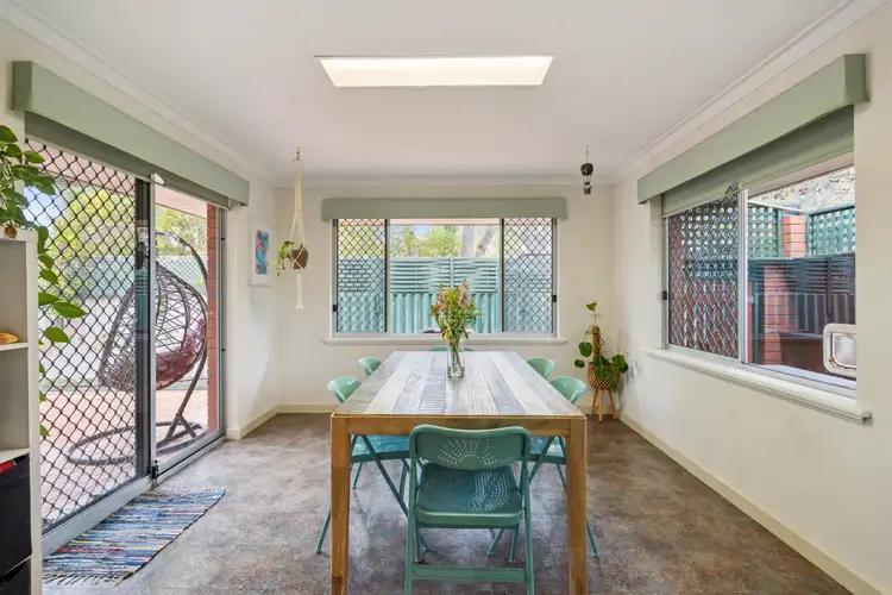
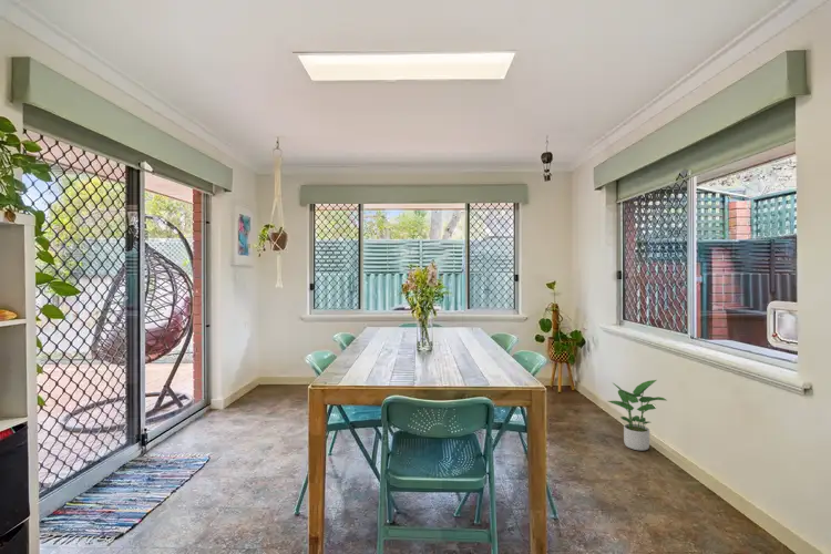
+ potted plant [607,379,668,452]
